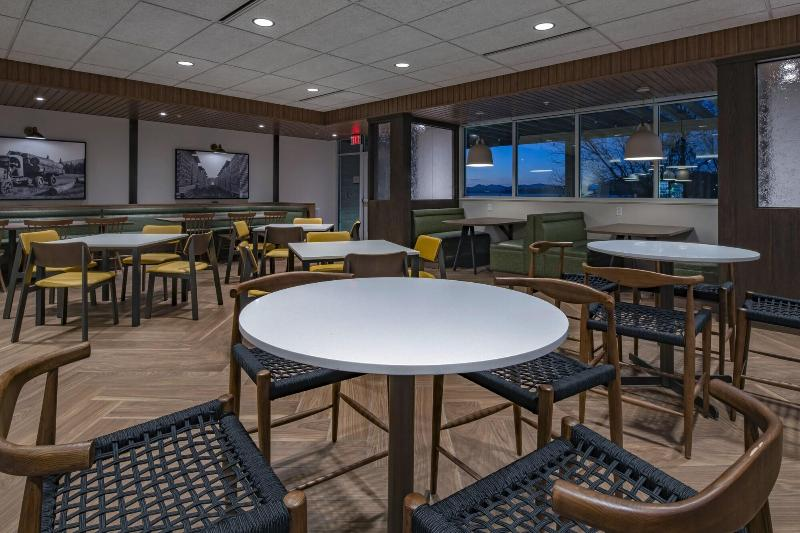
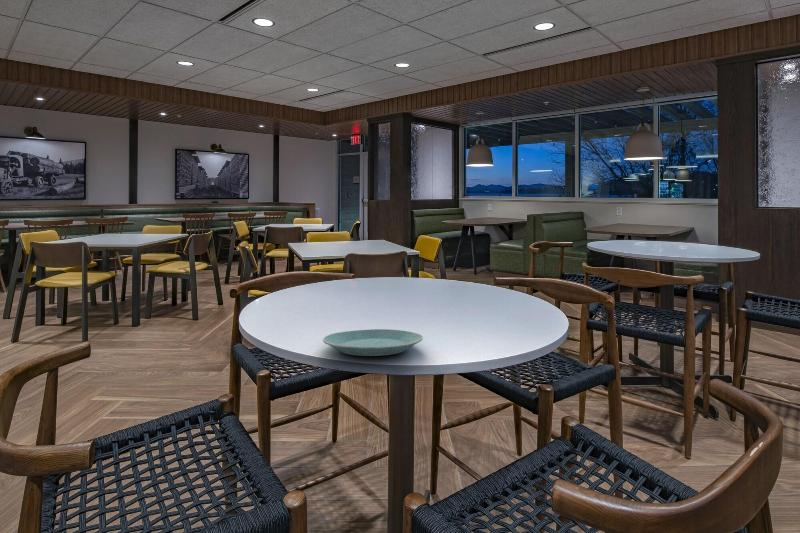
+ plate [322,328,424,357]
